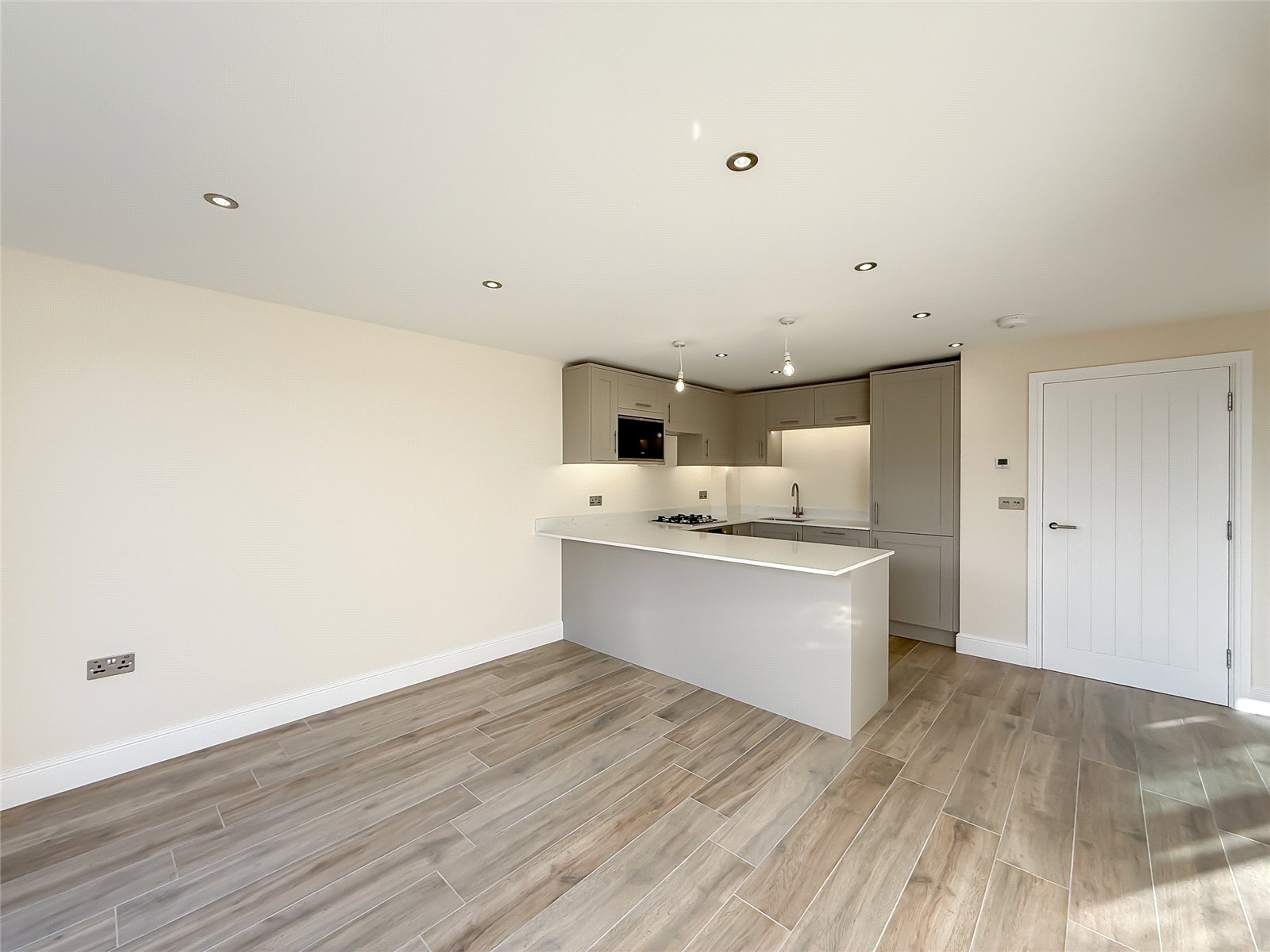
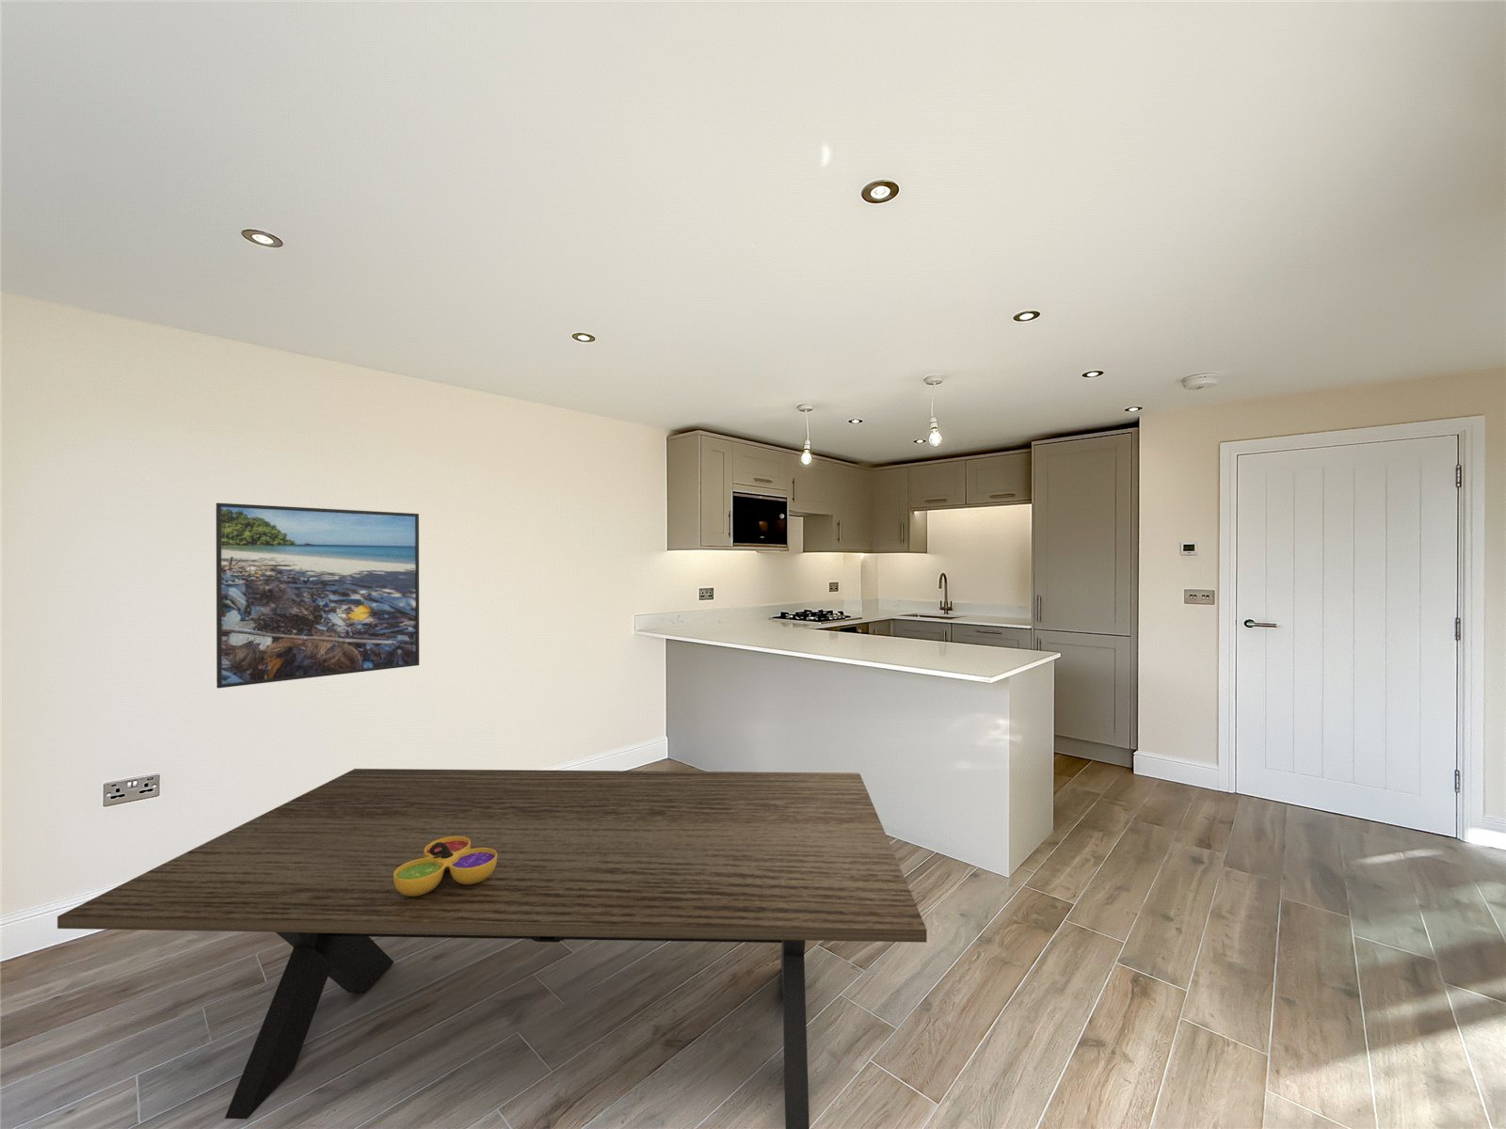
+ dining table [57,767,929,1129]
+ decorative bowl [394,836,497,897]
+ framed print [216,503,420,689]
